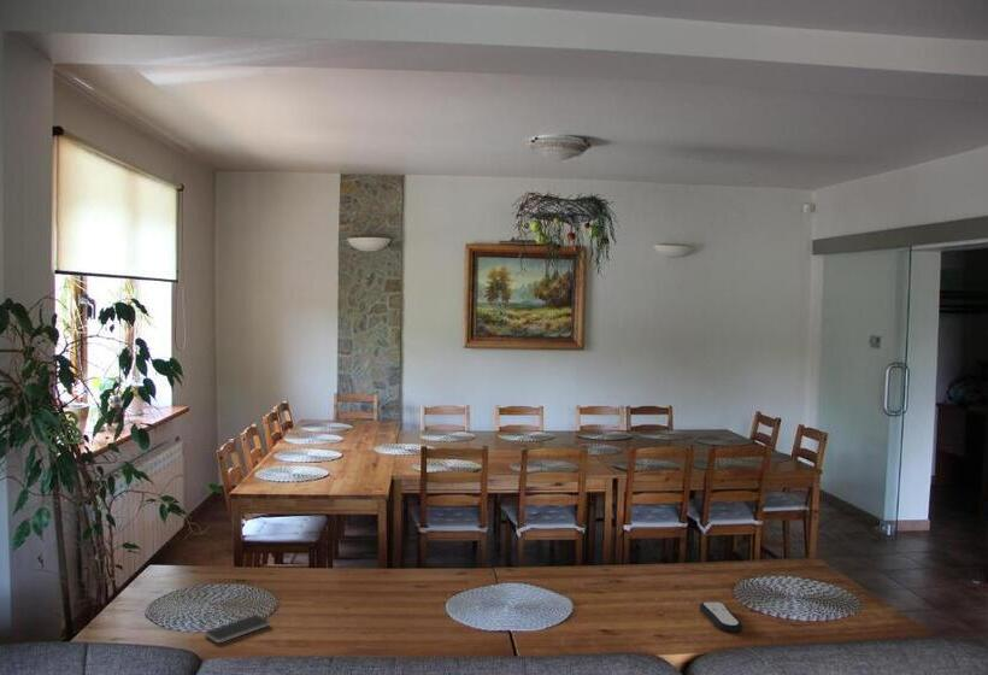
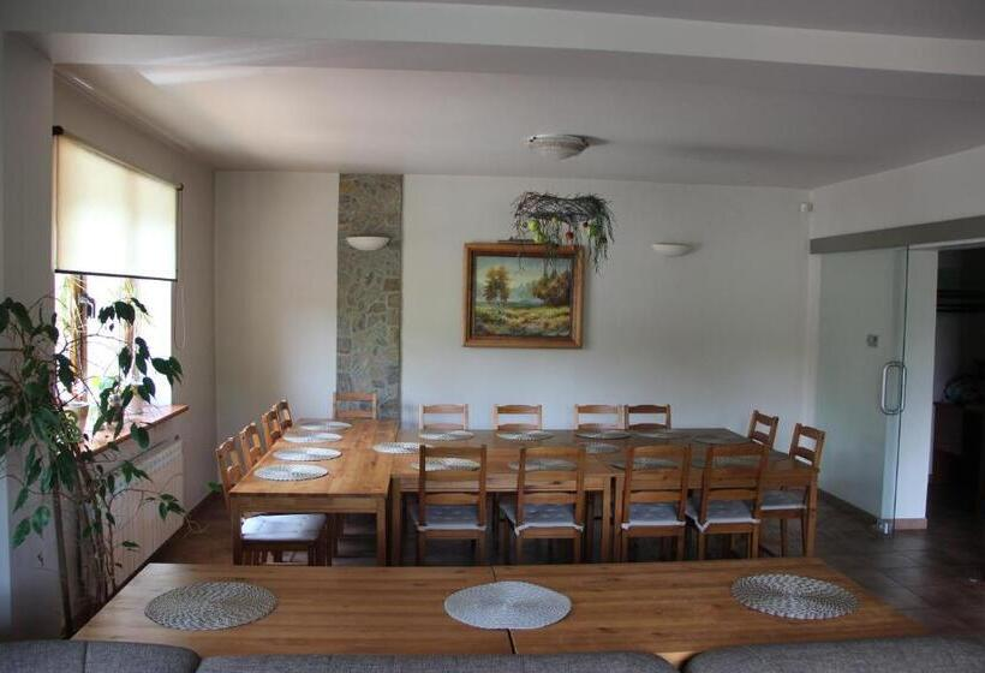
- remote control [699,600,743,633]
- smartphone [204,614,271,644]
